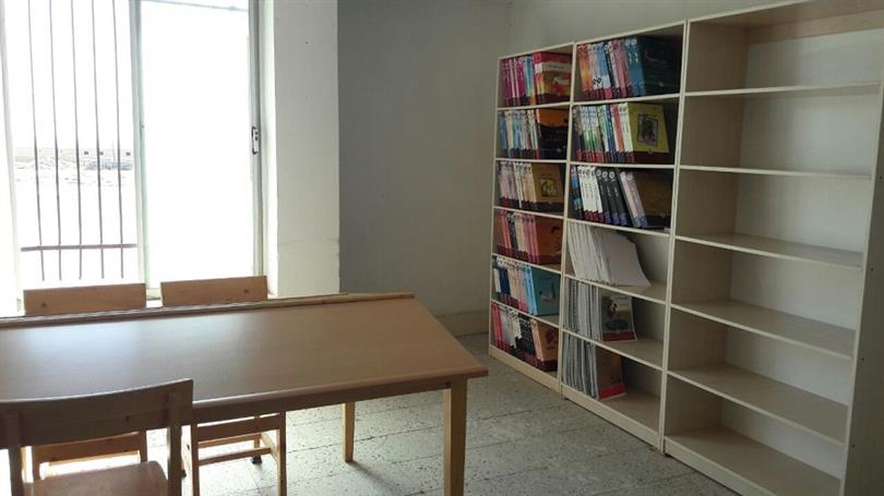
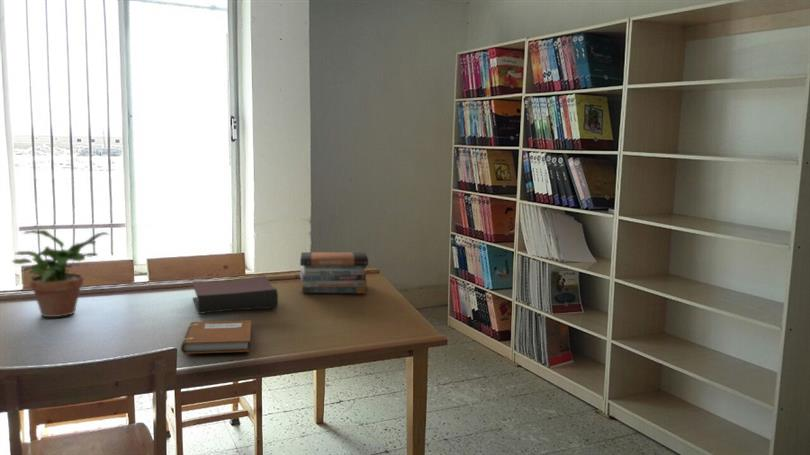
+ book stack [299,251,369,294]
+ notebook [180,319,252,355]
+ hardback book [192,274,279,315]
+ potted plant [12,229,110,318]
